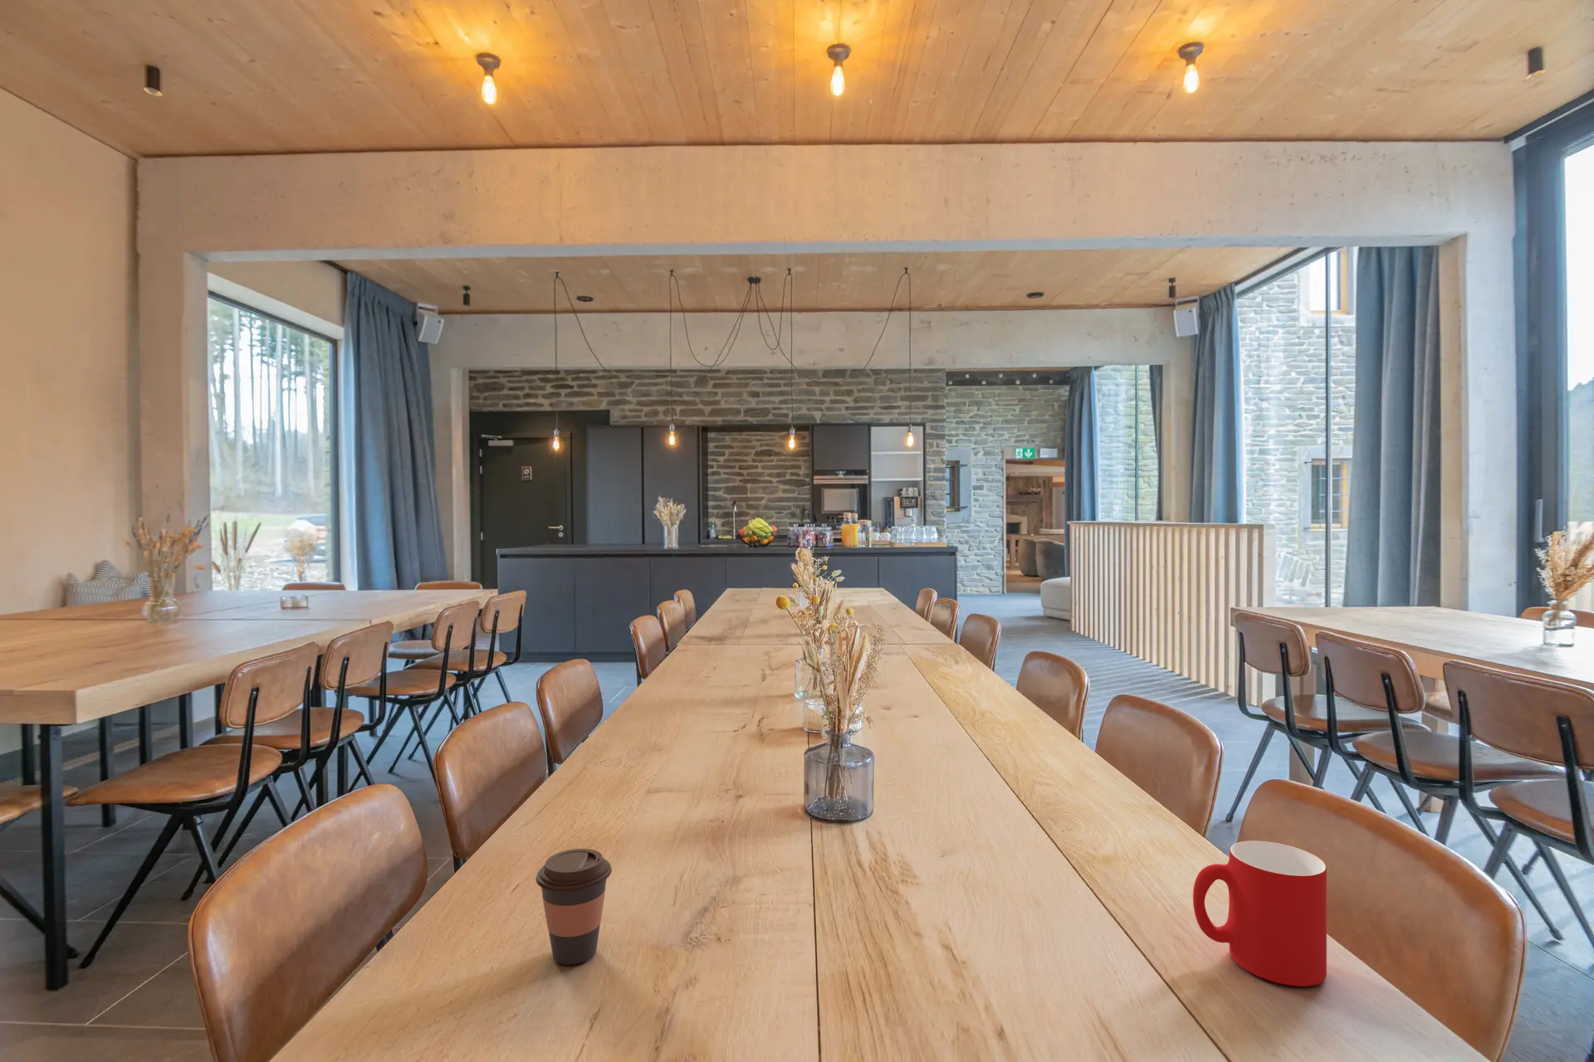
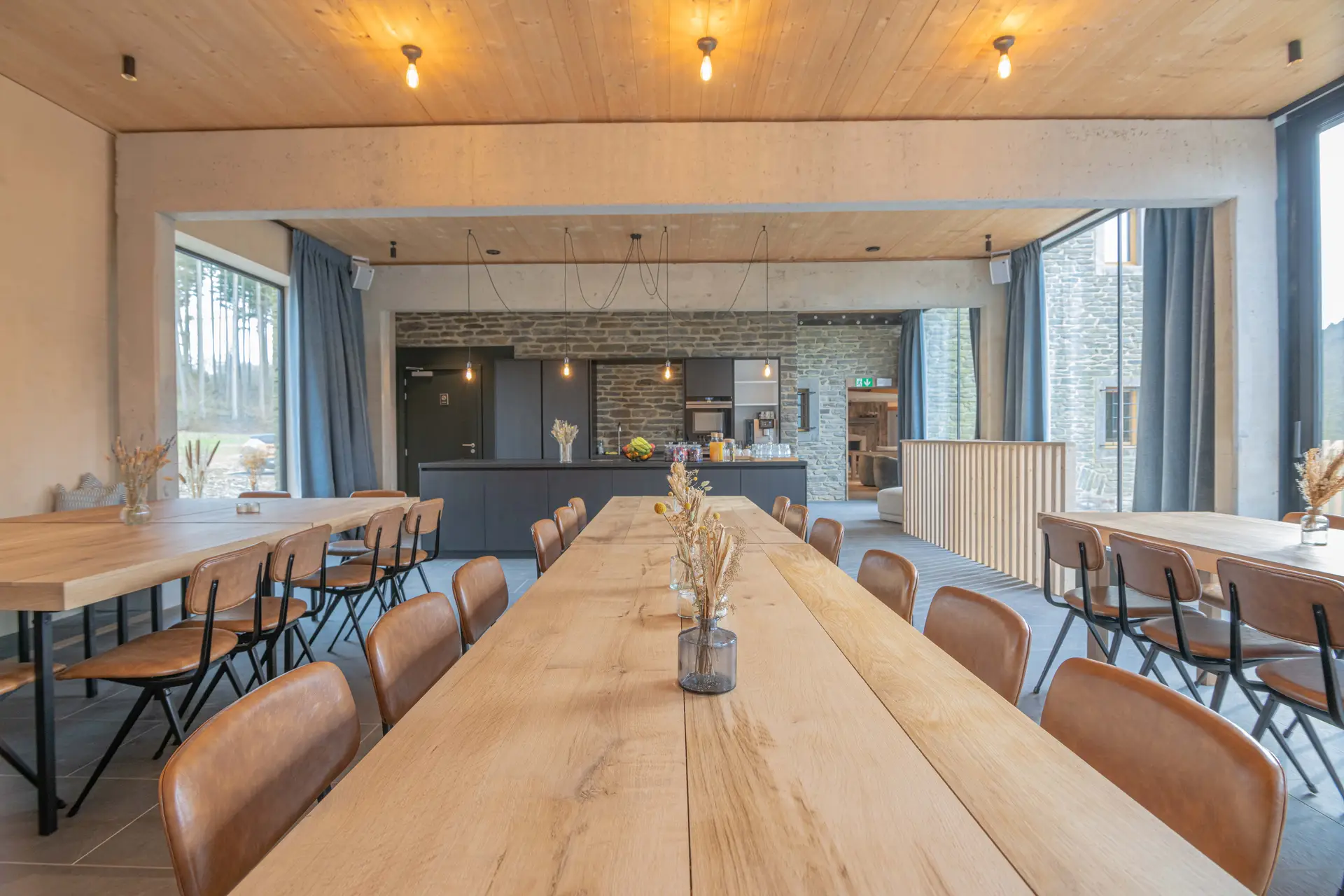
- coffee cup [535,847,613,966]
- cup [1192,839,1327,987]
